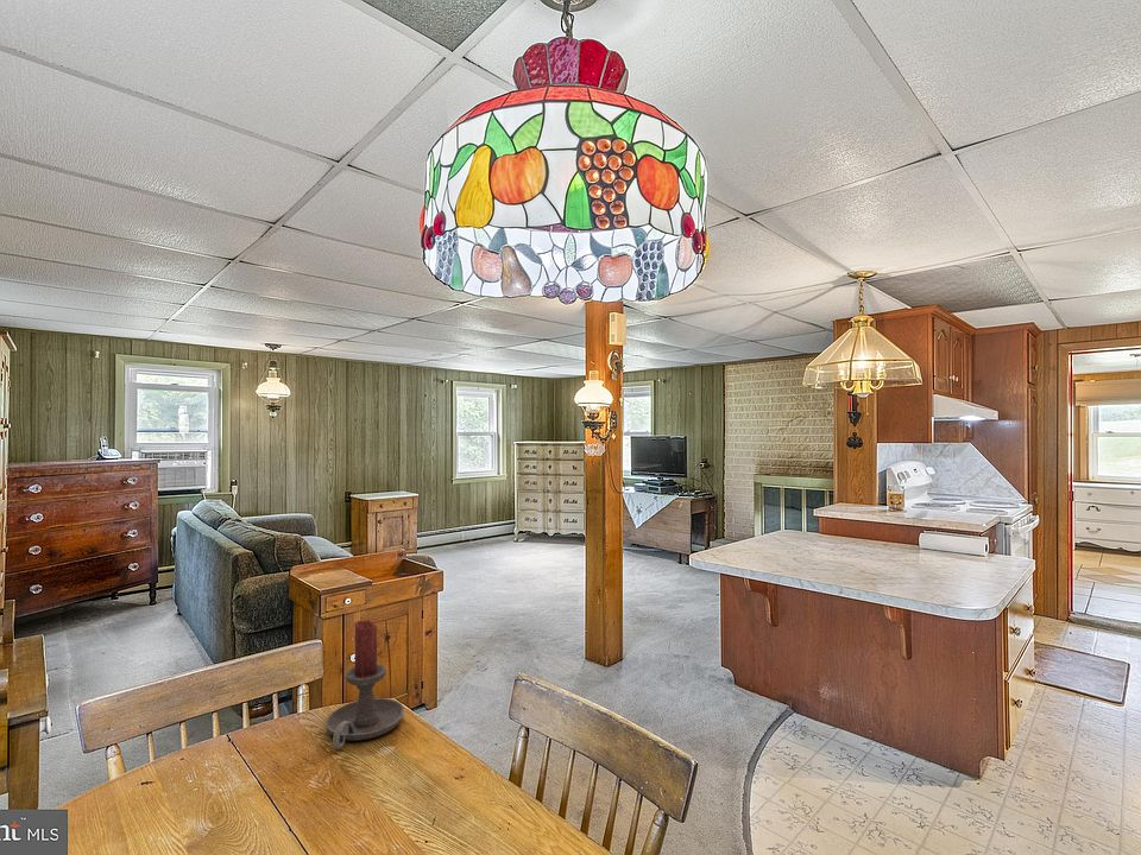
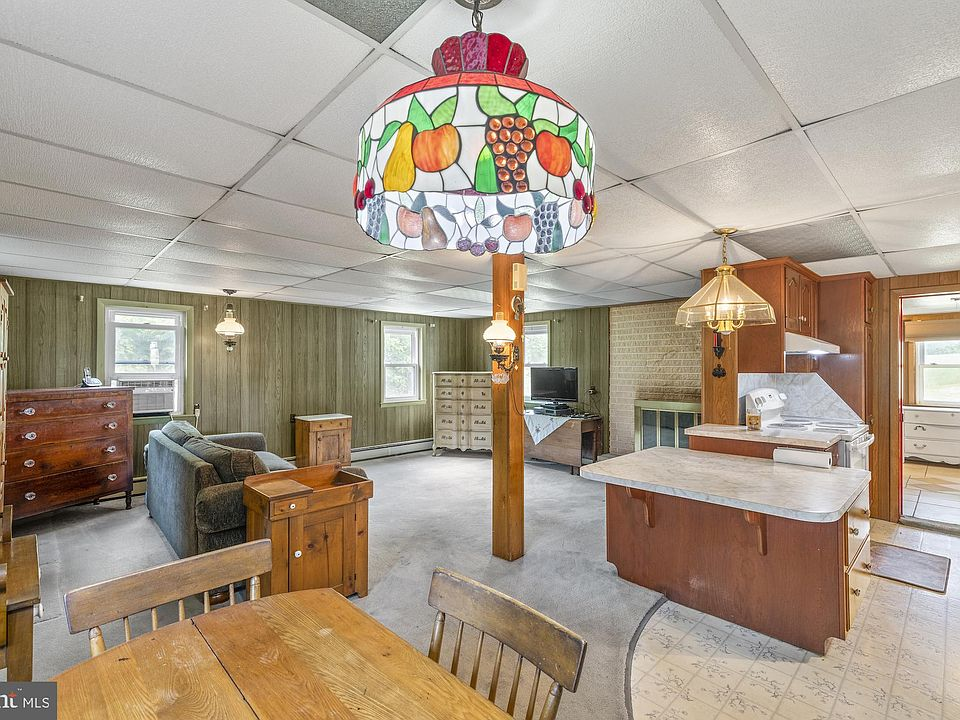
- candle holder [324,620,405,749]
